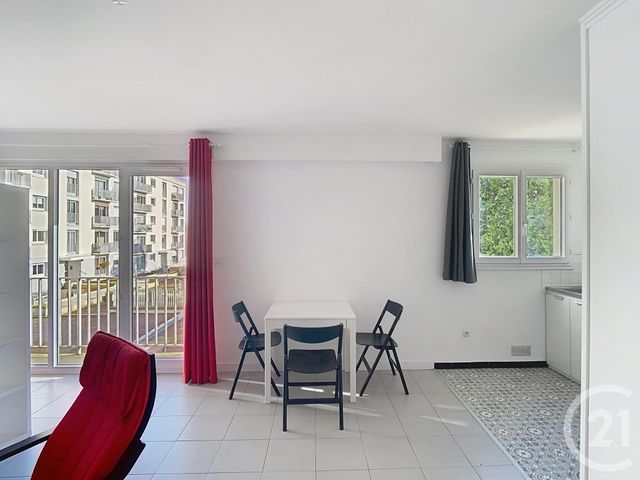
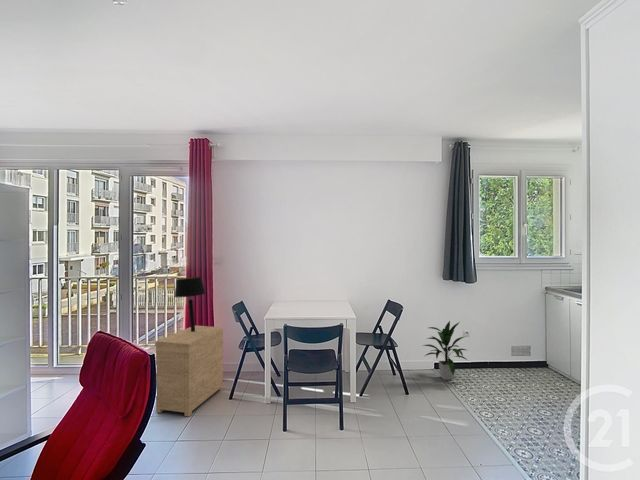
+ table lamp [174,276,206,332]
+ indoor plant [422,320,468,381]
+ side table [155,325,224,418]
